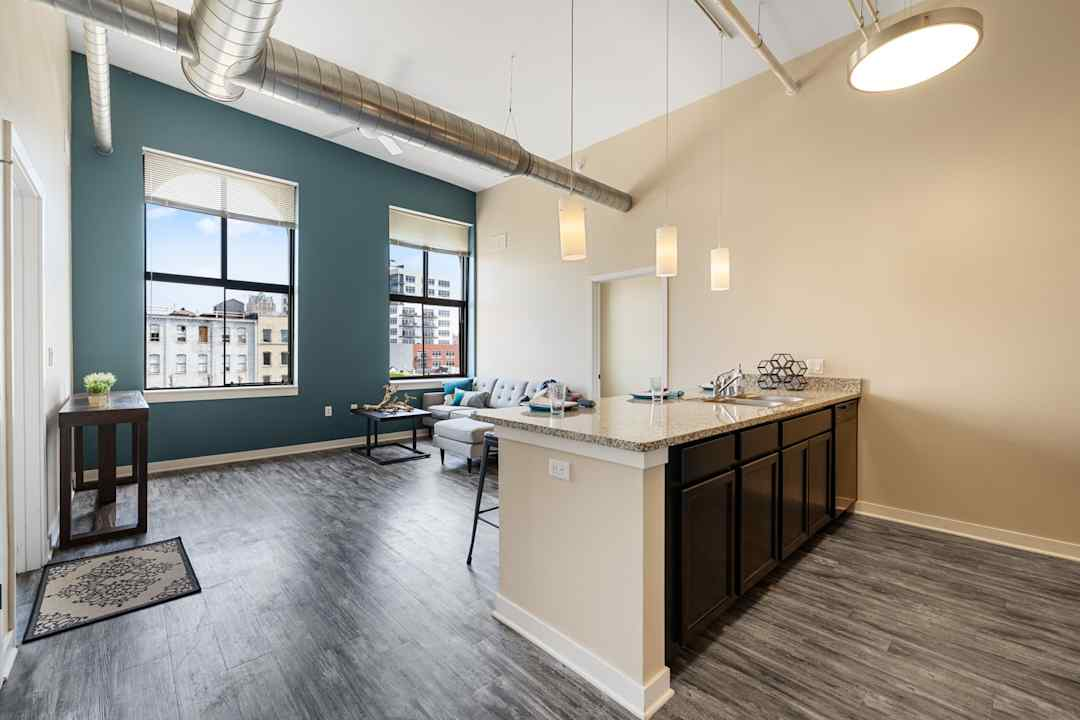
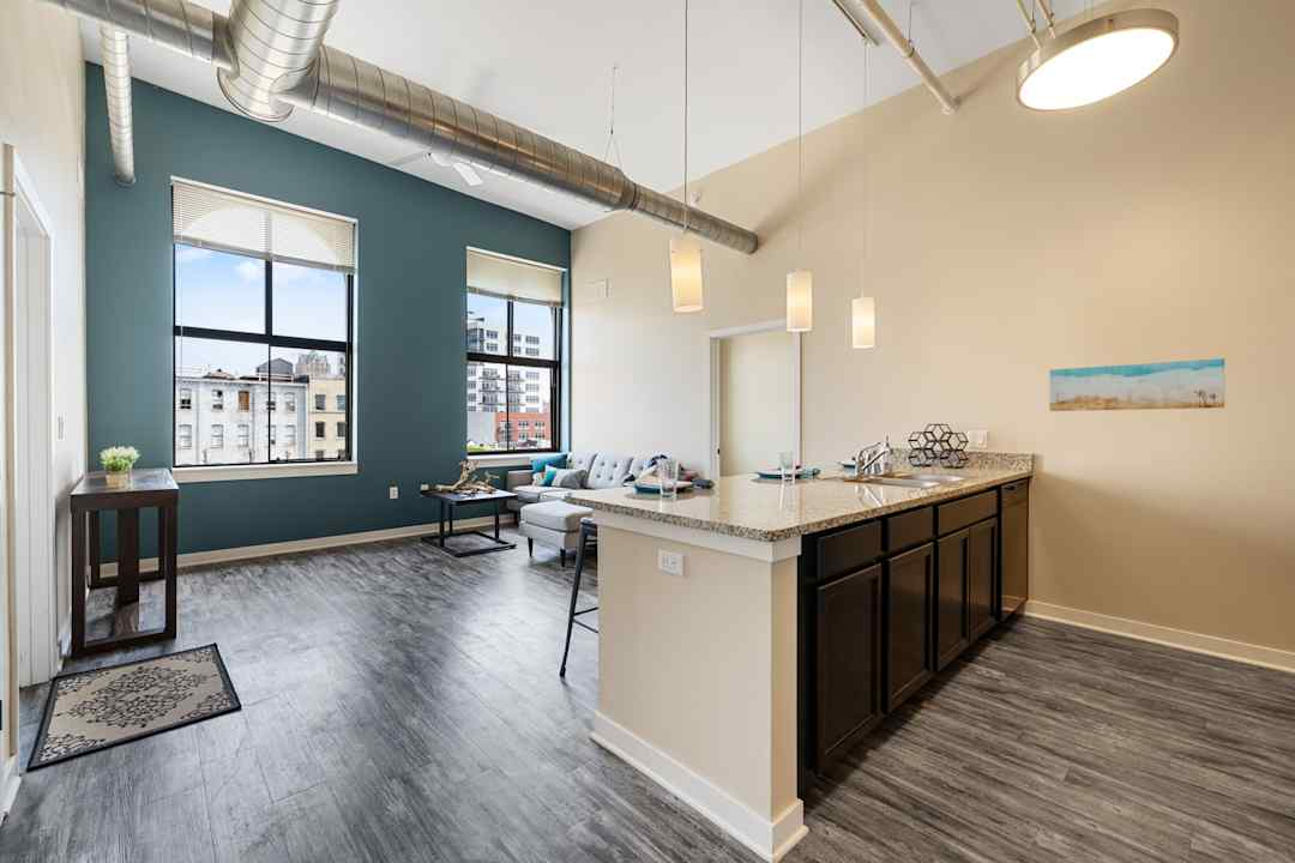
+ wall art [1048,357,1225,412]
